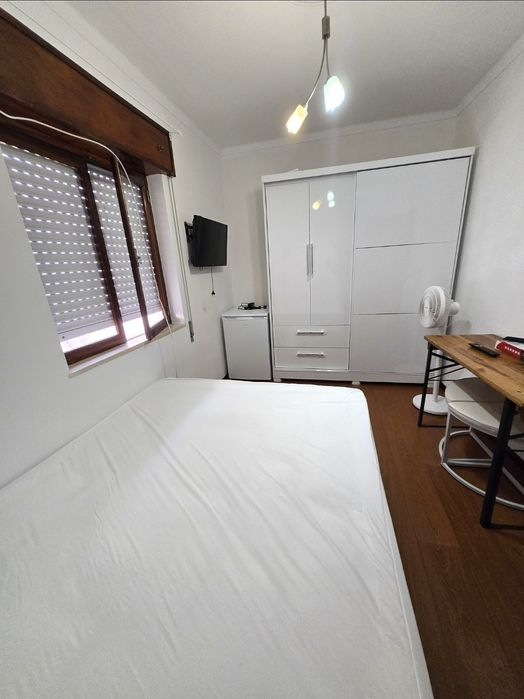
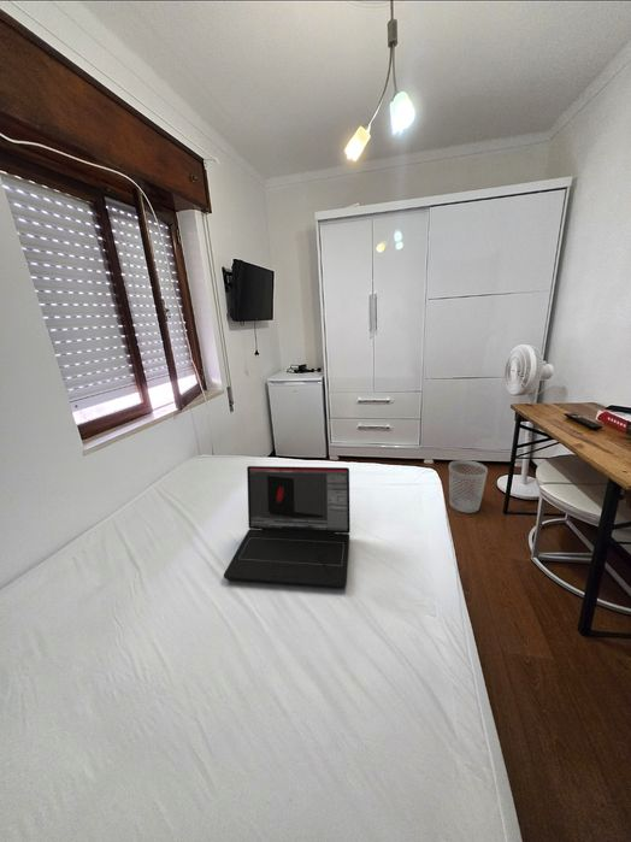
+ wastebasket [448,459,489,514]
+ laptop [223,465,352,589]
